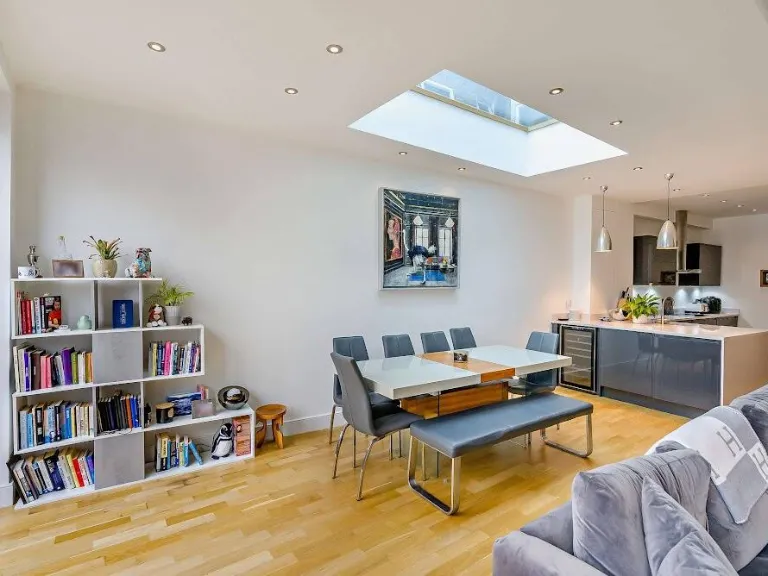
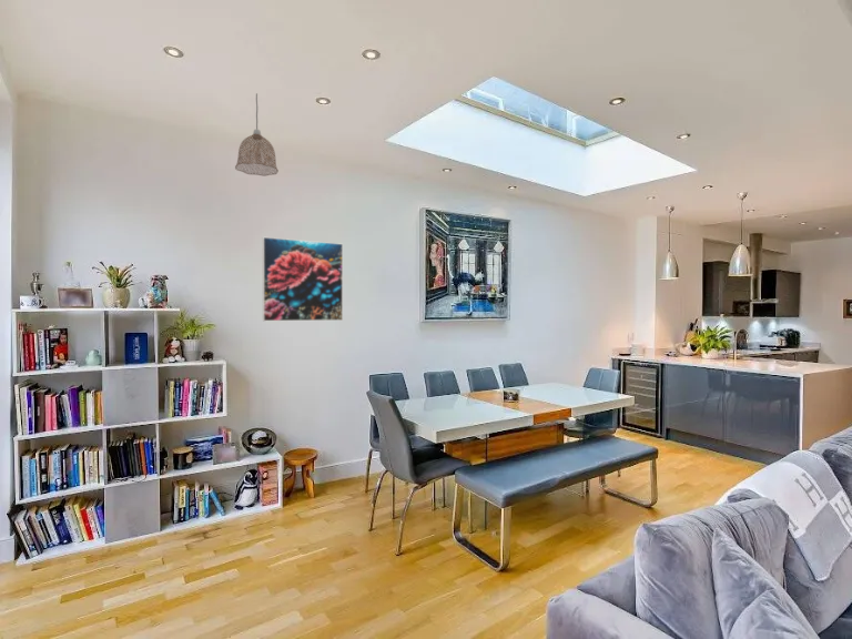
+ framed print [262,236,344,322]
+ pendant lamp [234,92,280,176]
